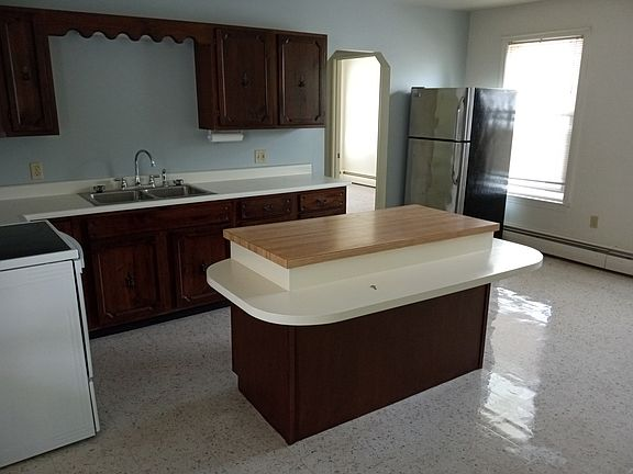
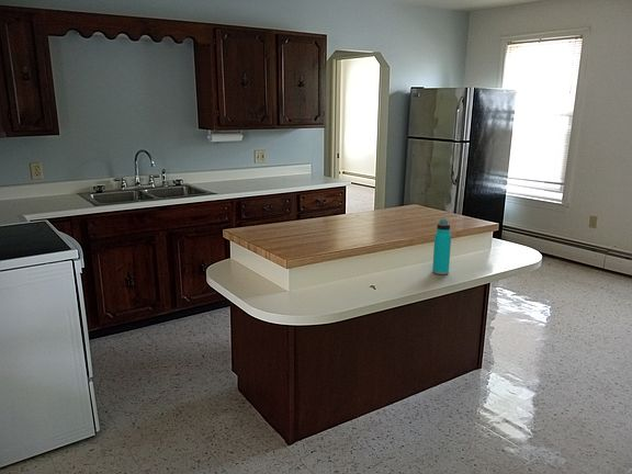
+ water bottle [431,217,452,275]
